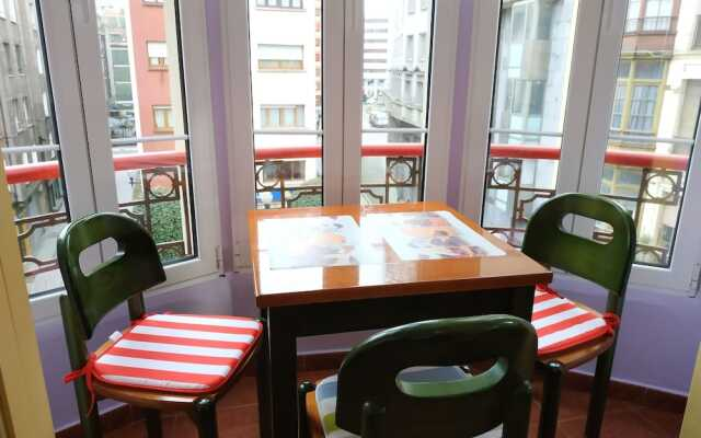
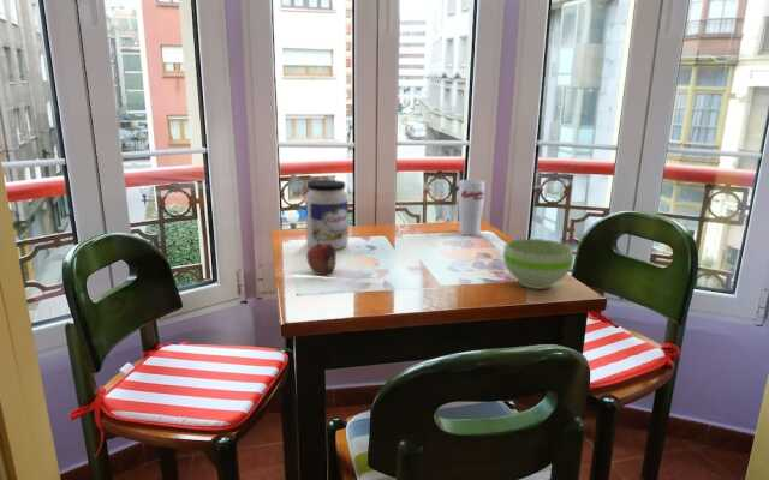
+ jar [304,179,350,251]
+ cup [458,179,485,236]
+ fruit [305,239,338,276]
+ bowl [502,238,574,290]
